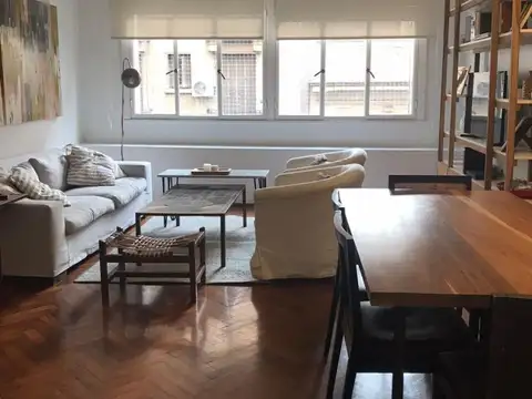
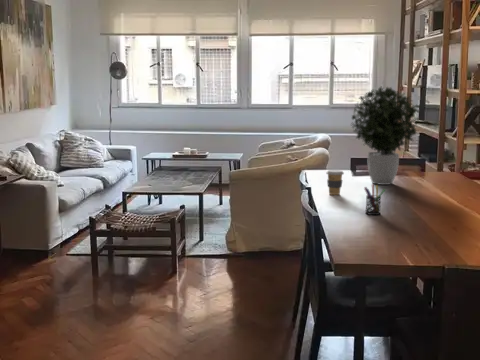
+ coffee cup [325,169,345,196]
+ potted plant [351,85,422,186]
+ pen holder [363,183,386,216]
